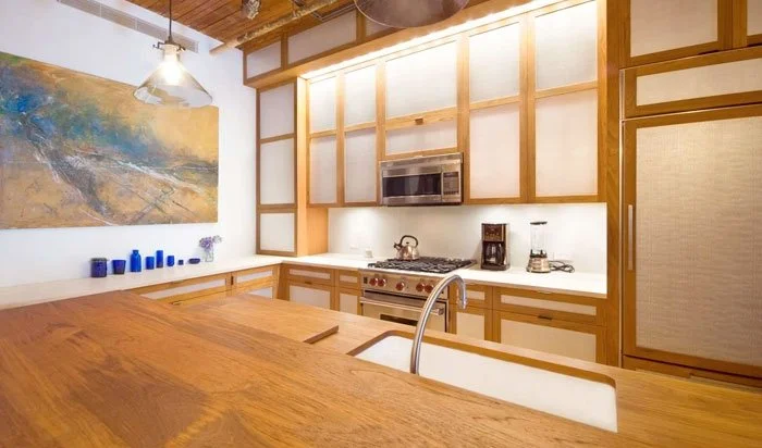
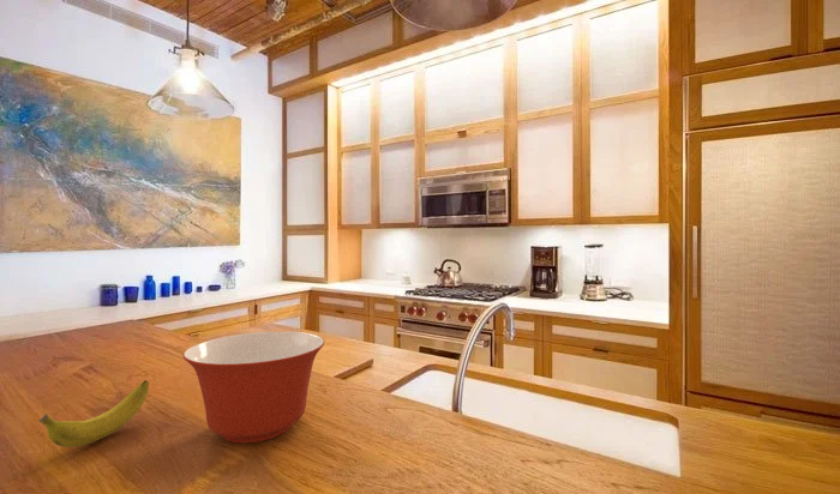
+ mixing bowl [182,331,325,444]
+ banana [38,379,150,448]
